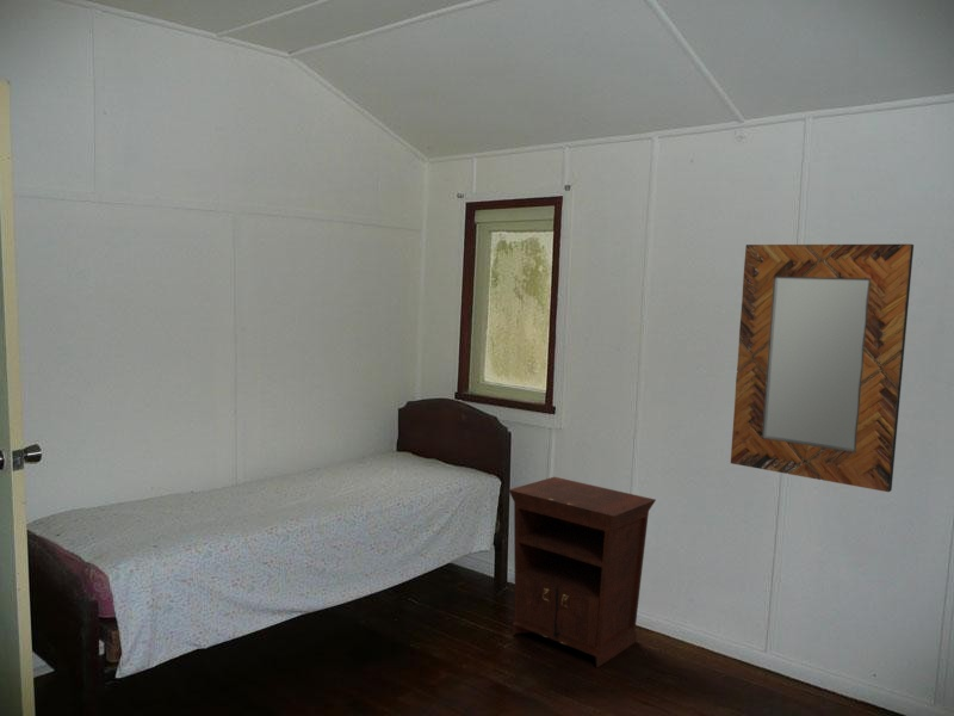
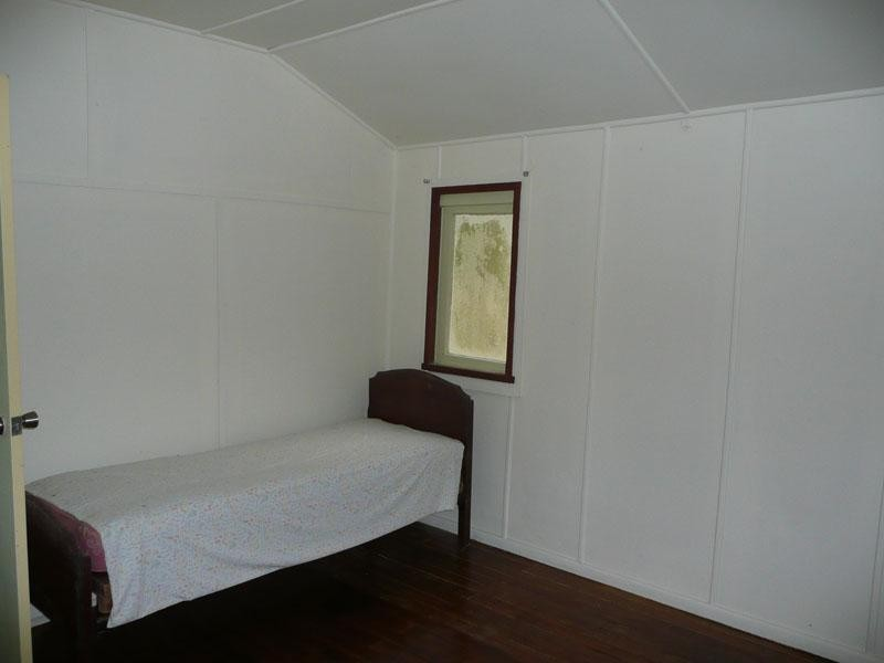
- home mirror [730,243,915,493]
- nightstand [507,476,657,668]
